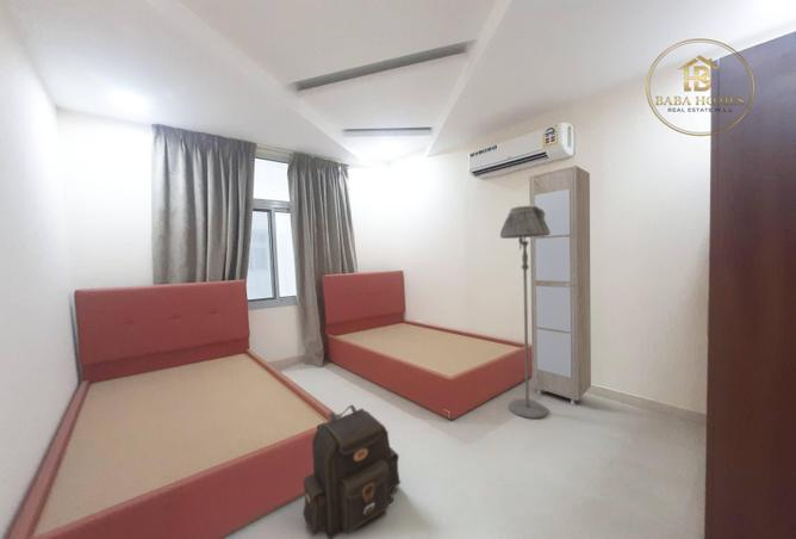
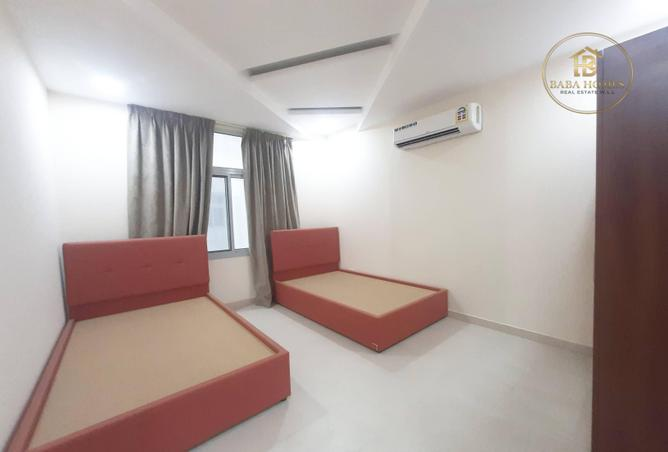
- cabinet [528,165,592,405]
- floor lamp [499,204,551,420]
- backpack [301,403,402,539]
